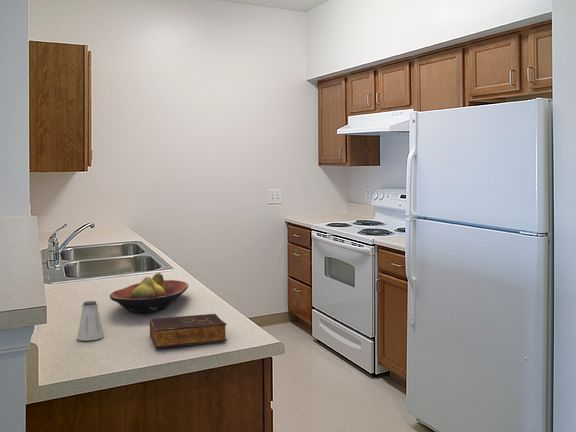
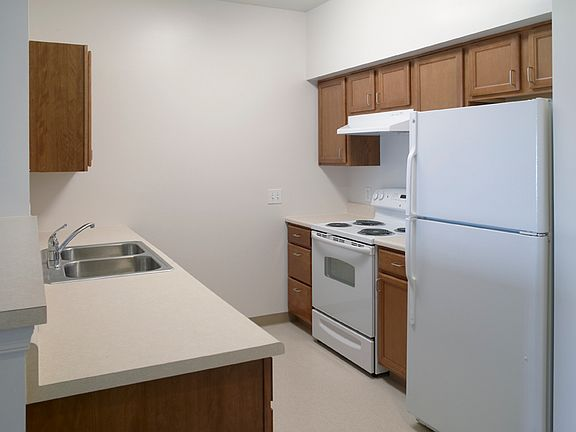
- fruit bowl [109,272,190,315]
- saltshaker [76,300,105,342]
- book [149,313,228,349]
